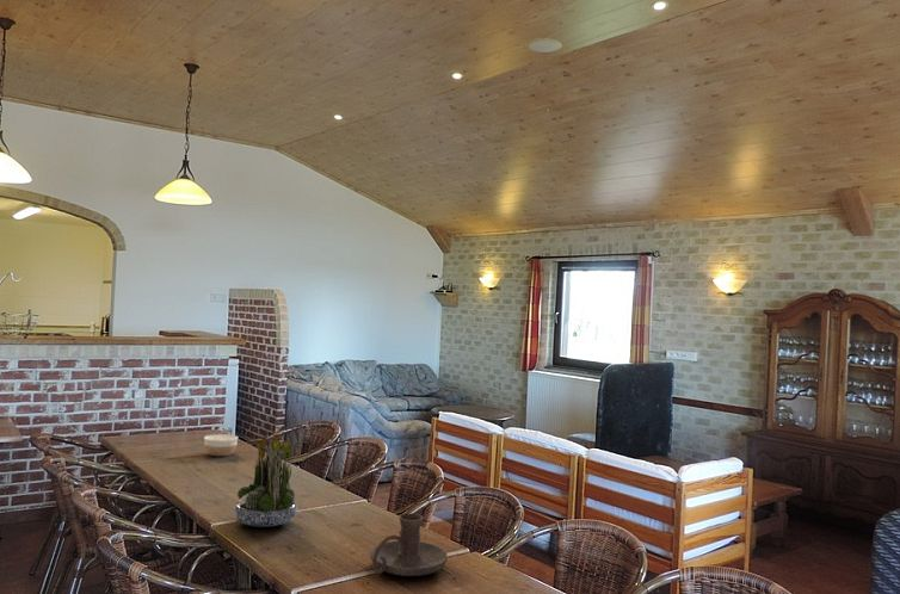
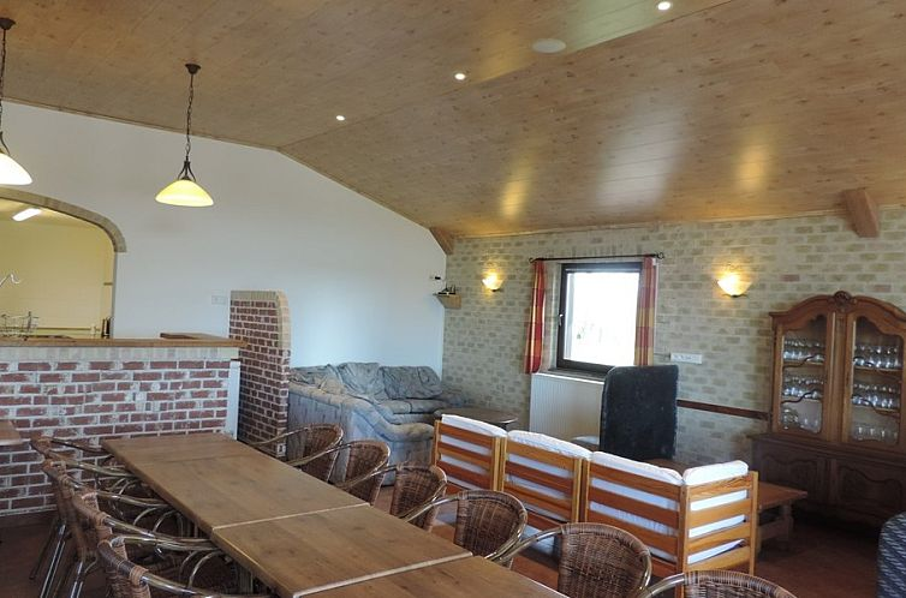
- flower arrangement [233,433,298,528]
- bowl [203,433,239,457]
- candle holder [369,512,449,577]
